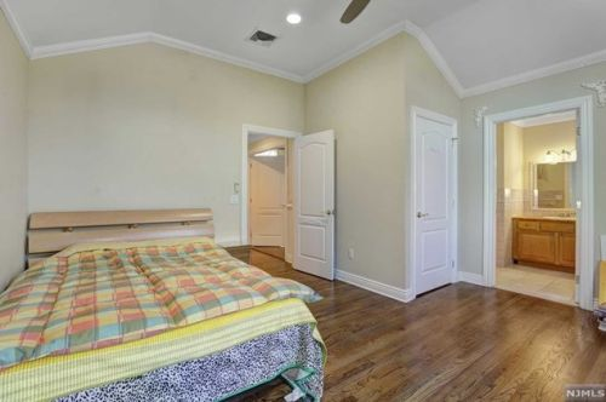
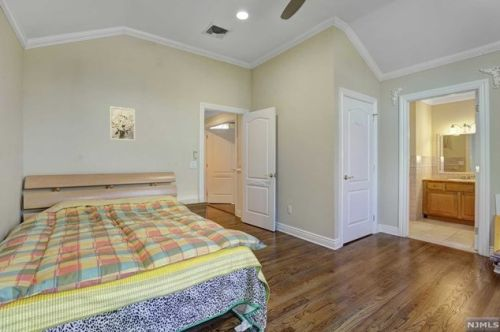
+ wall art [109,105,136,142]
